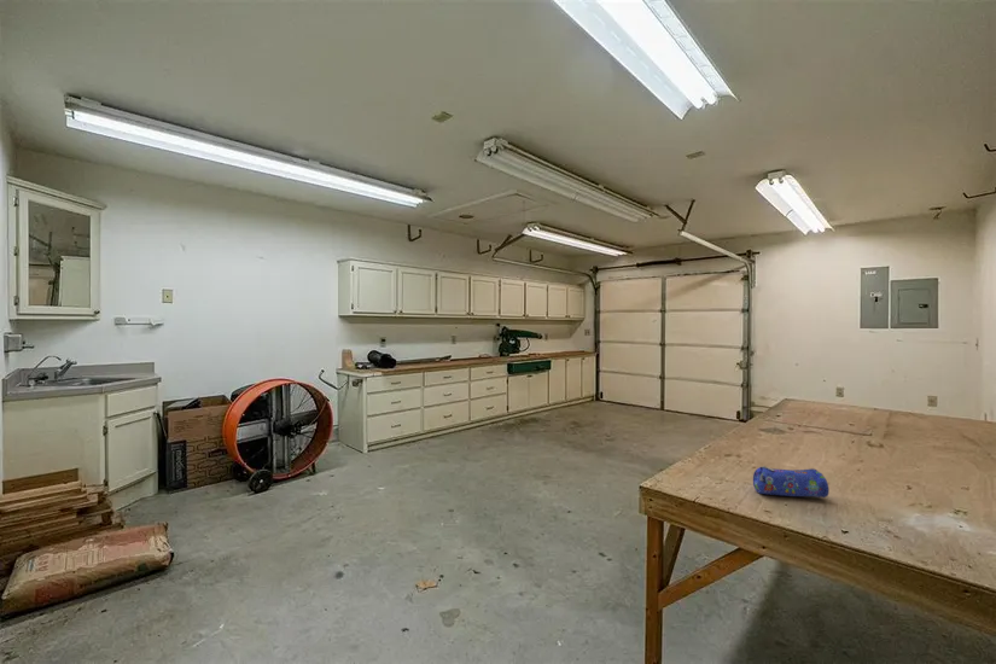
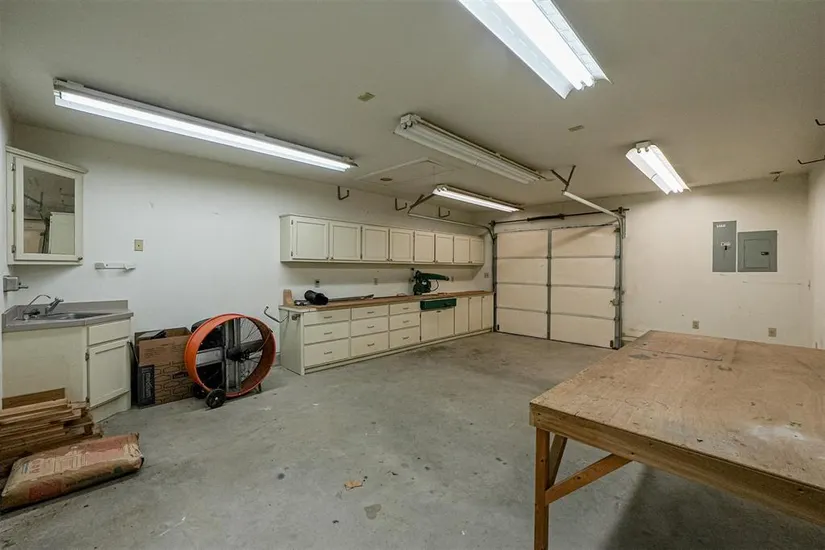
- pencil case [752,465,831,499]
